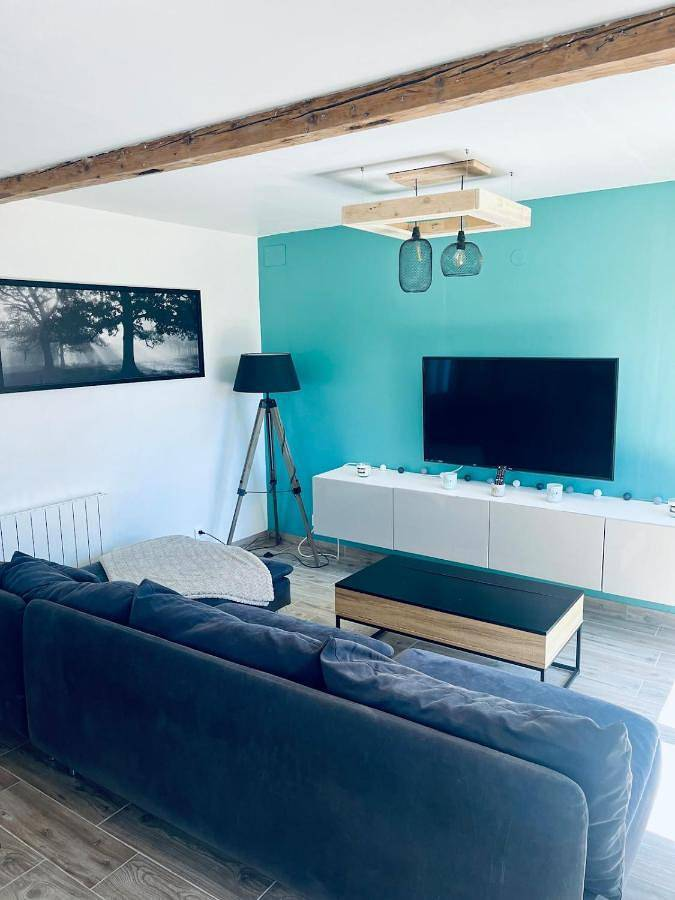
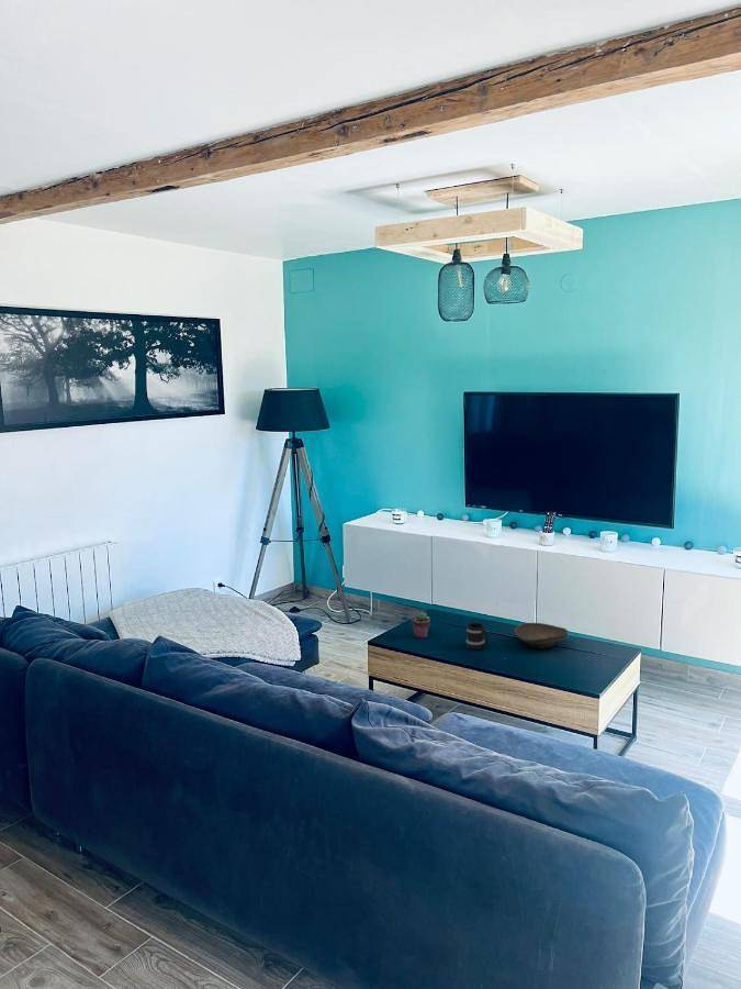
+ decorative bowl [514,622,569,649]
+ mug [464,622,490,651]
+ potted succulent [411,611,431,638]
